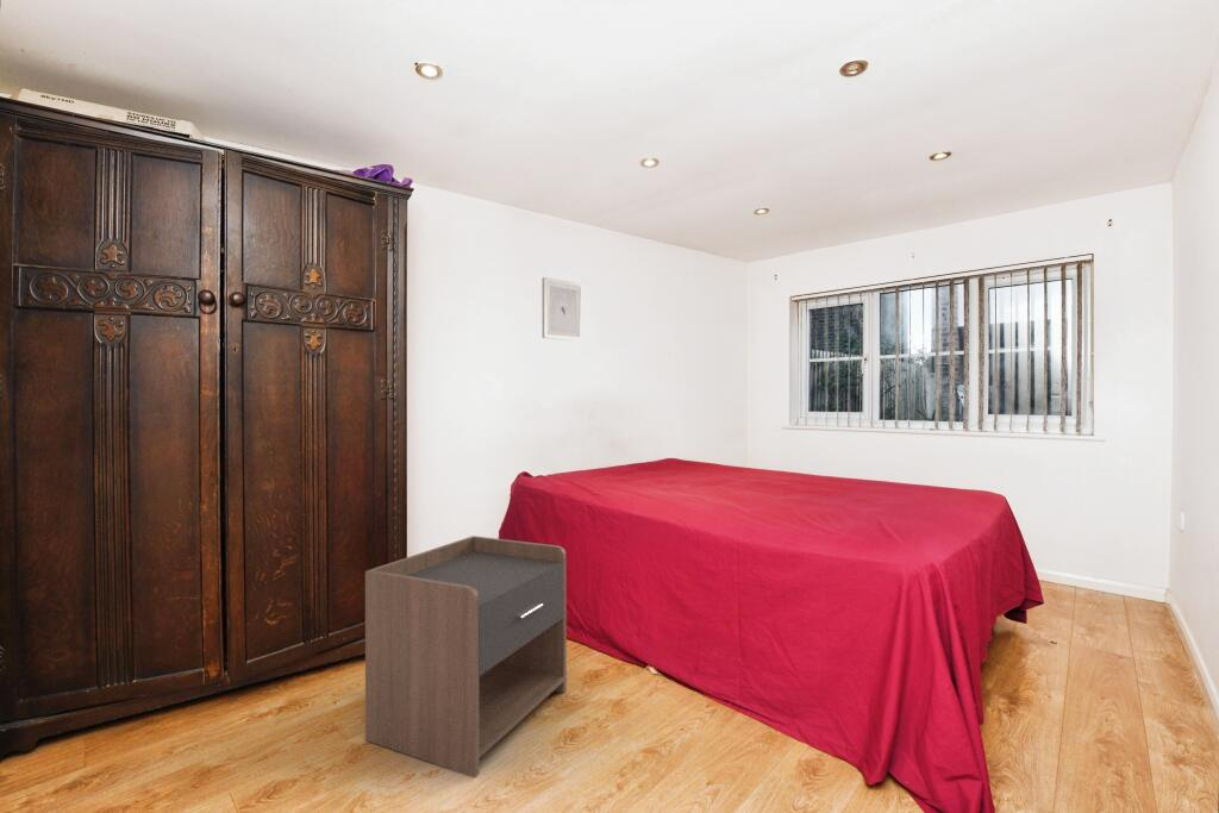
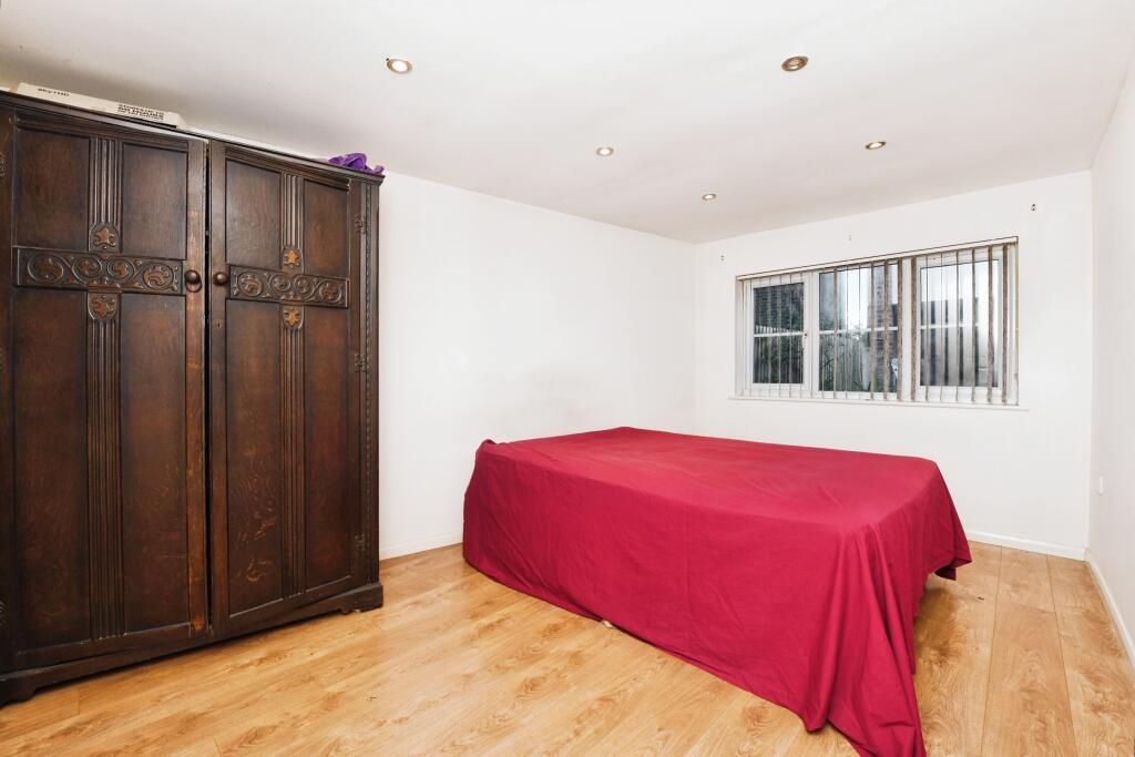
- nightstand [364,534,568,778]
- wall art [542,276,585,343]
